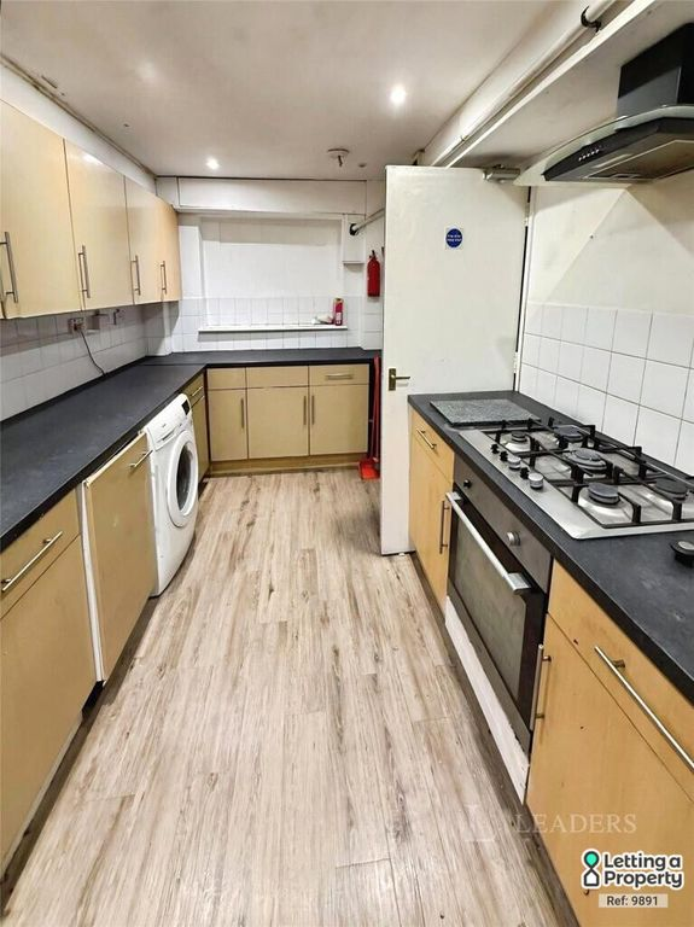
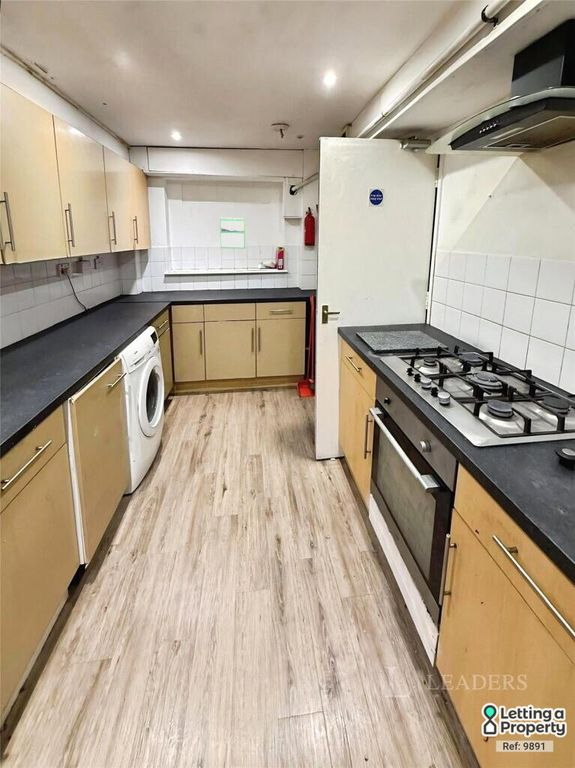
+ calendar [219,216,246,250]
